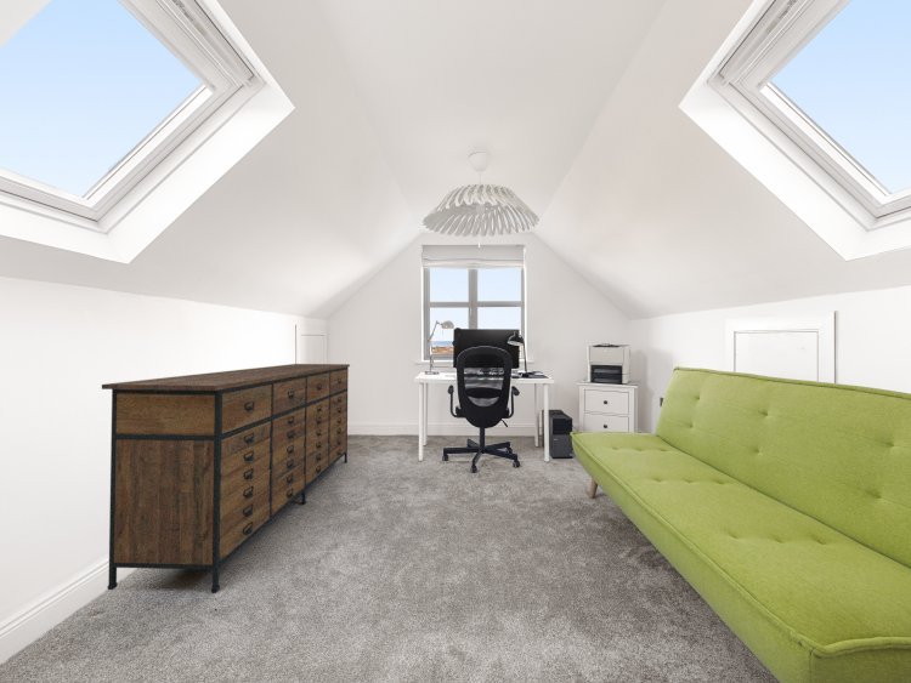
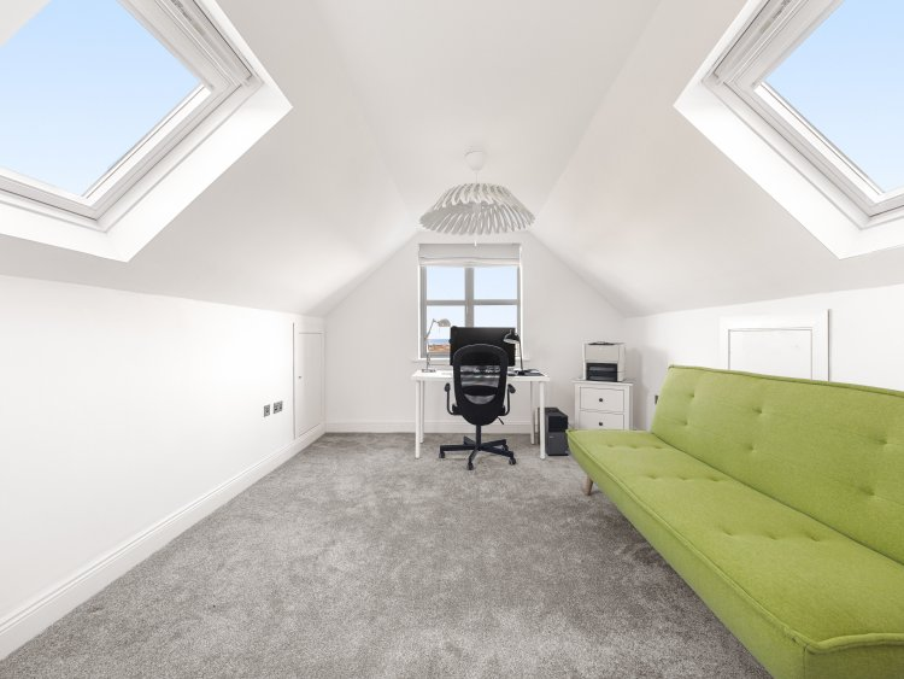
- sideboard [101,363,351,593]
